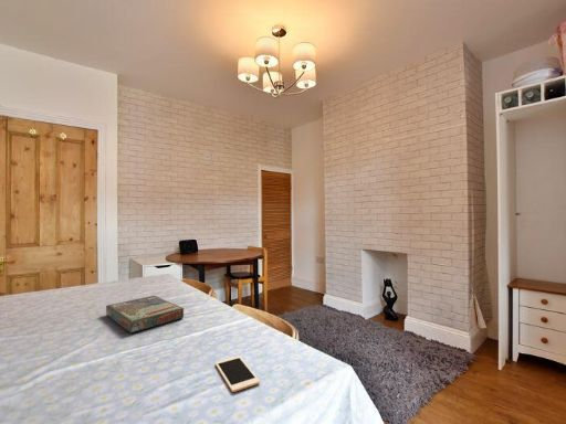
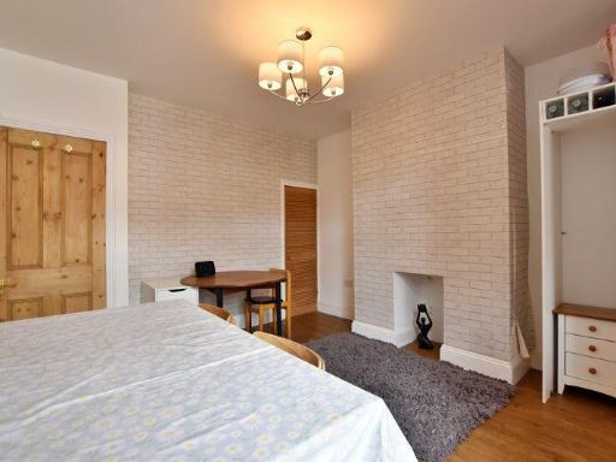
- cell phone [214,354,261,393]
- board game [105,295,185,335]
